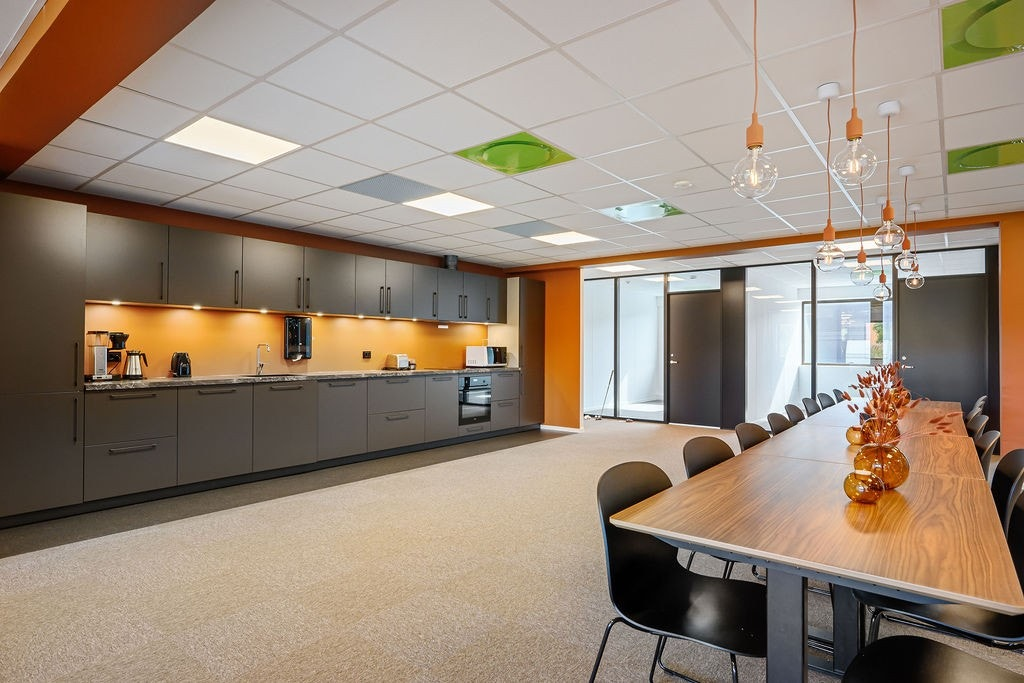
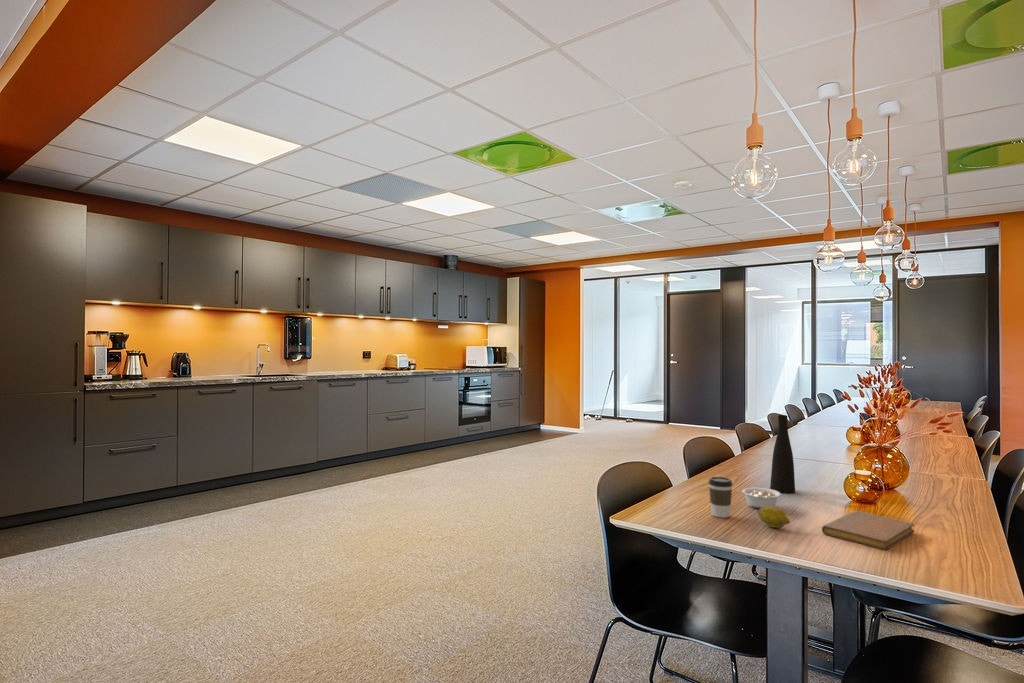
+ coffee cup [707,476,734,519]
+ notebook [821,510,916,551]
+ vase [769,414,796,494]
+ legume [736,487,782,510]
+ fruit [757,506,791,529]
